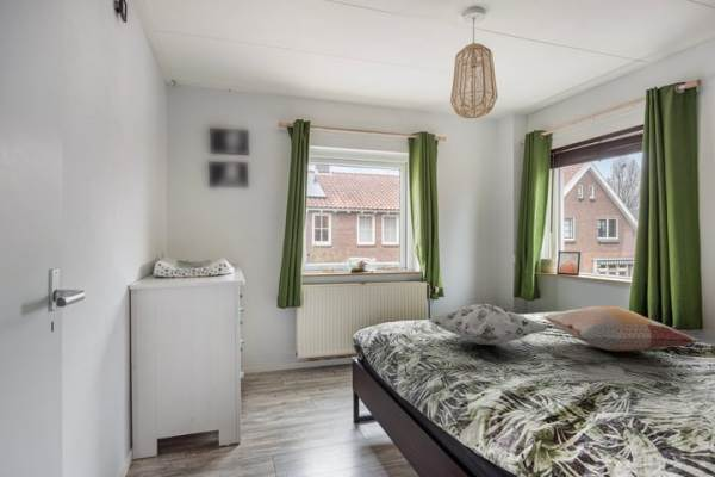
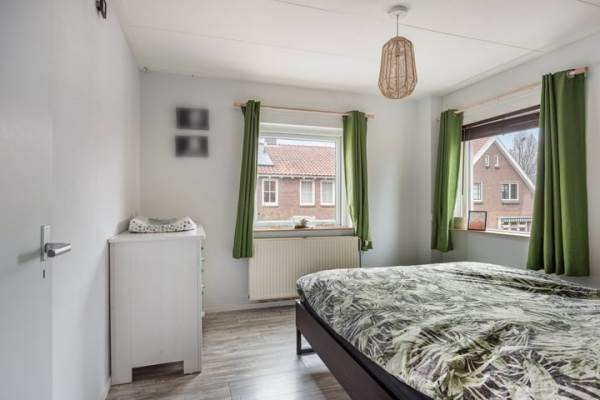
- decorative pillow [543,305,701,353]
- decorative pillow [427,303,552,346]
